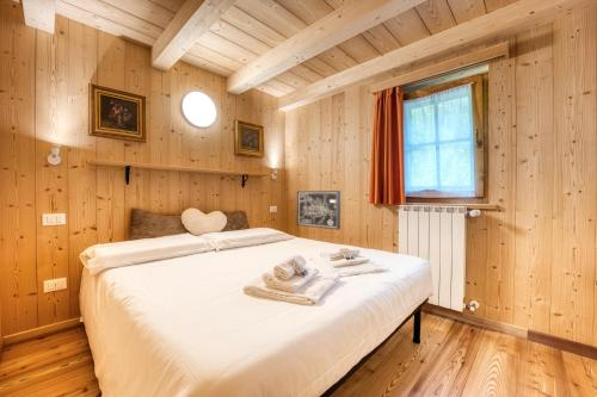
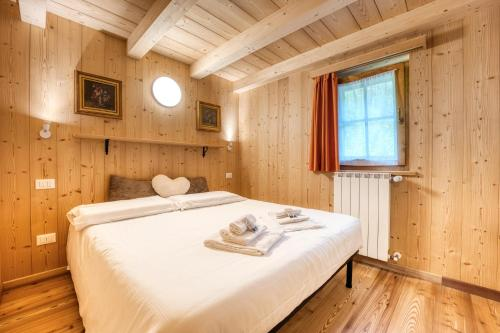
- wall art [296,190,341,231]
